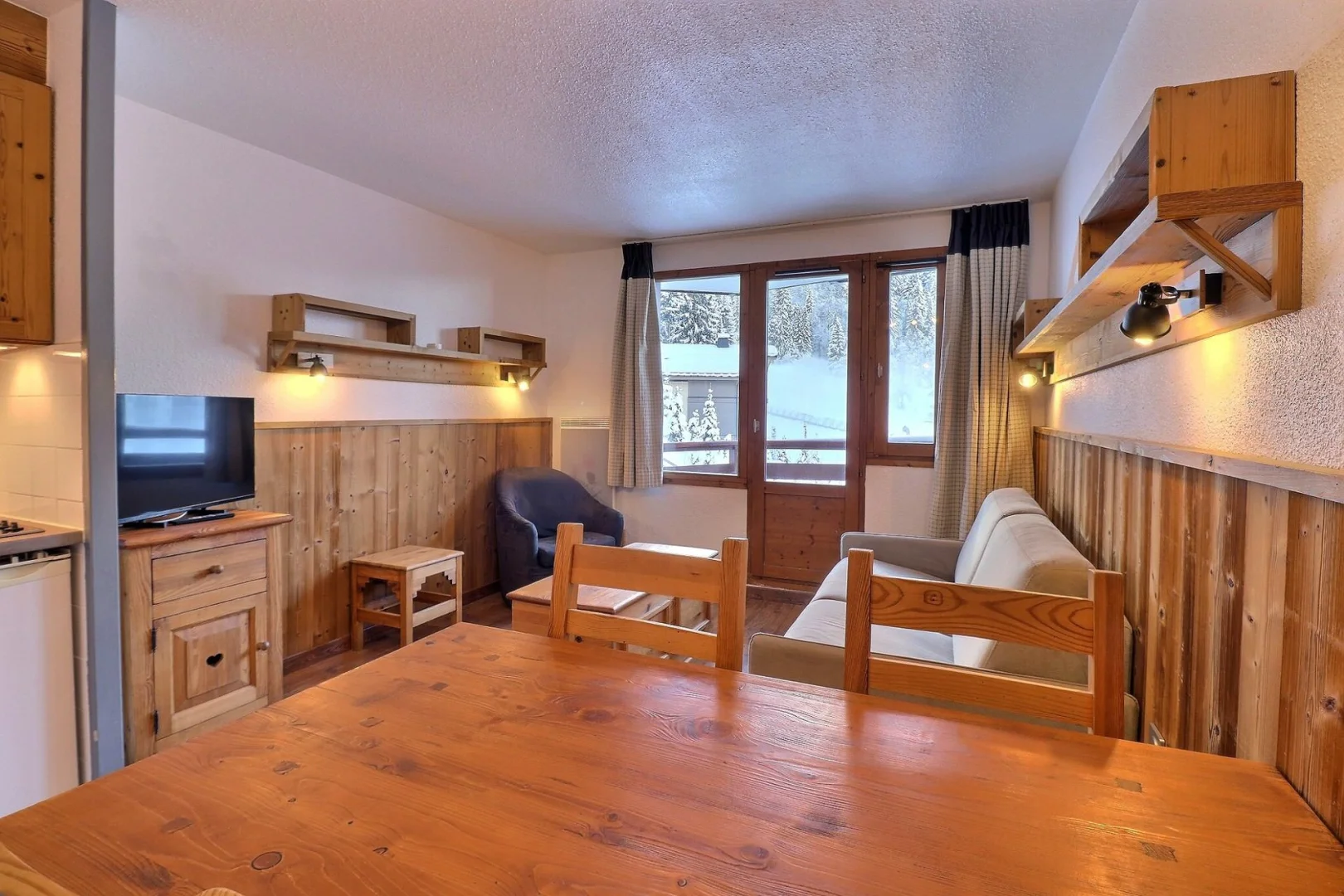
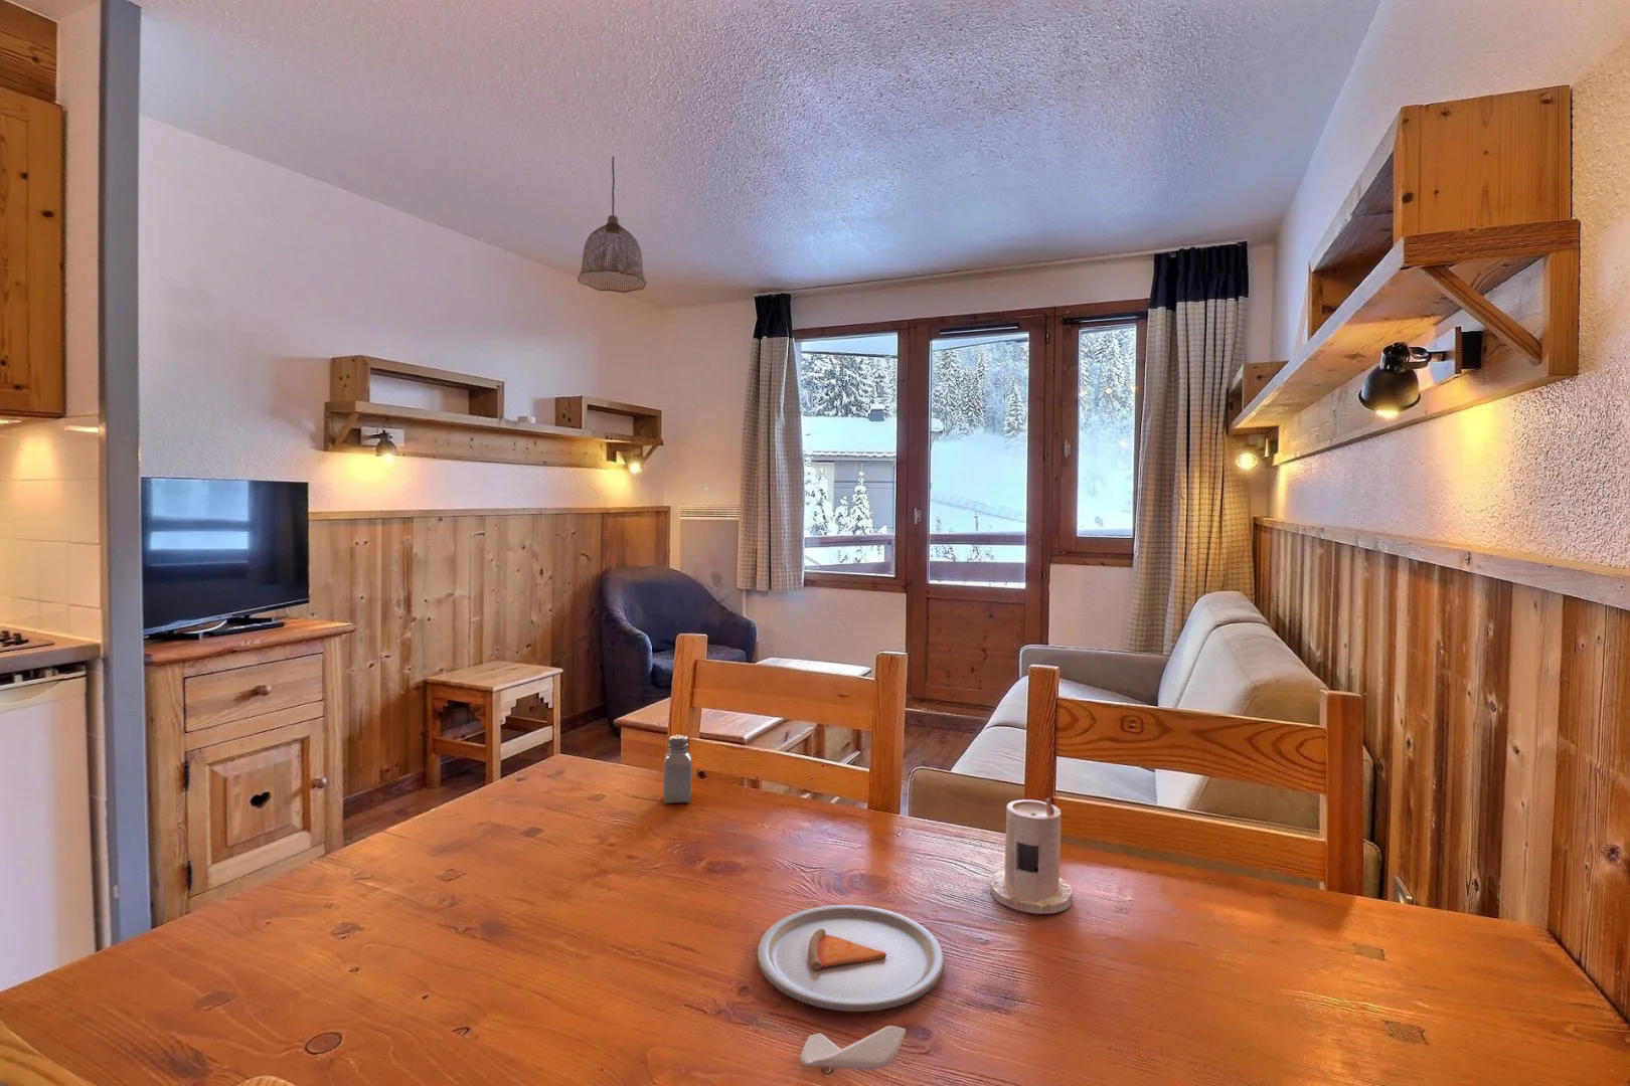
+ saltshaker [663,735,693,805]
+ candle [990,798,1073,915]
+ pendant lamp [576,155,648,293]
+ dinner plate [757,904,945,1071]
